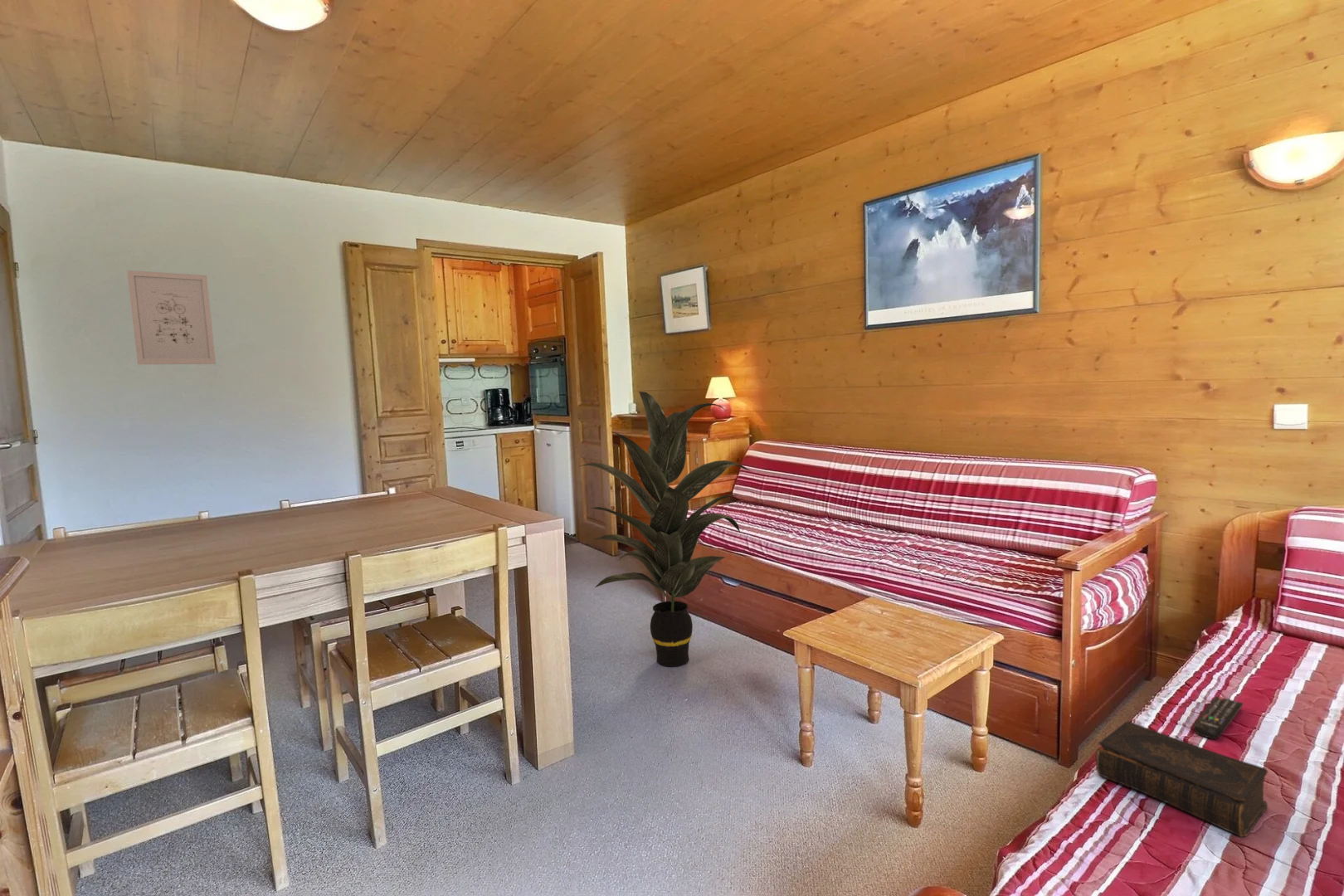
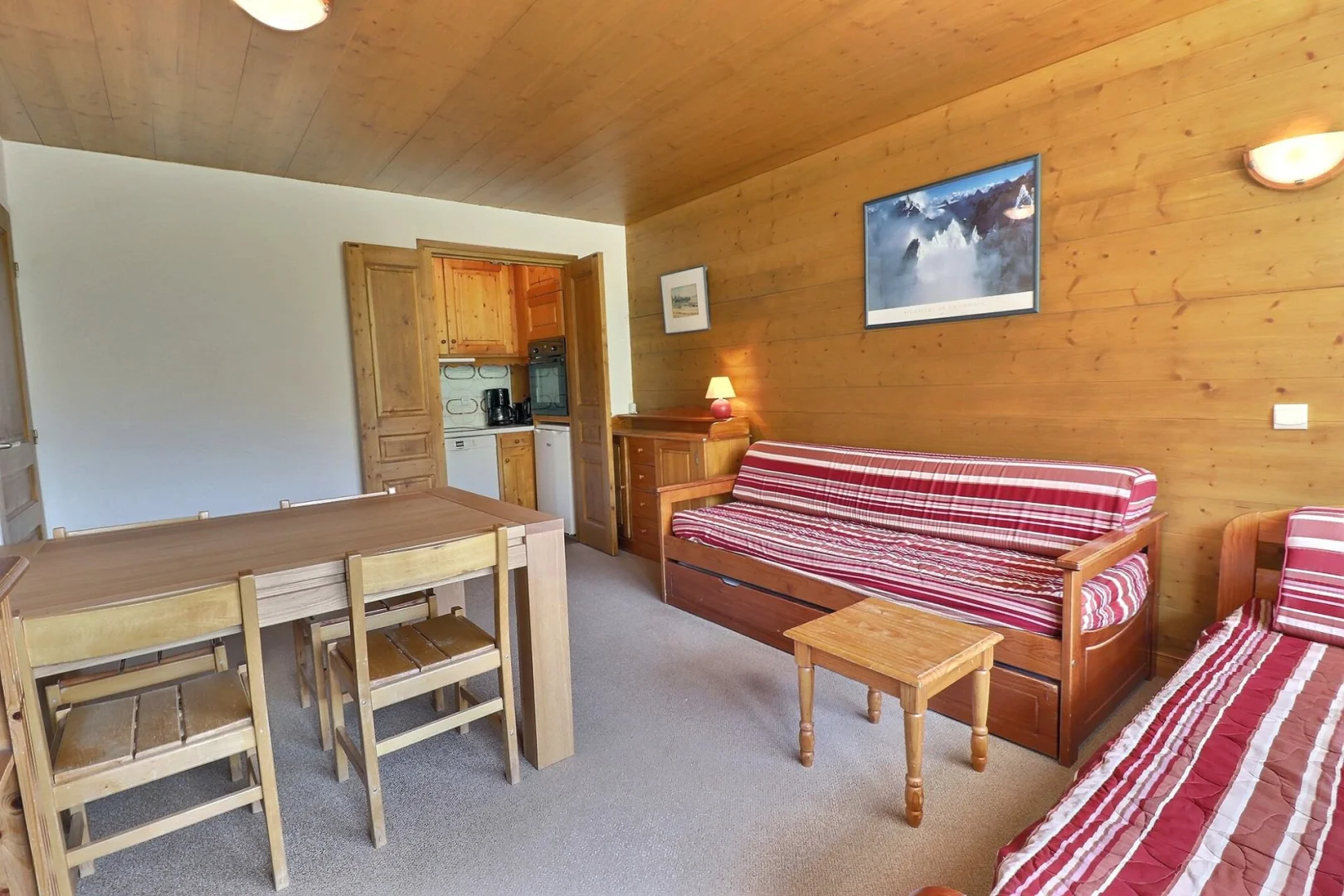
- remote control [1193,695,1244,740]
- wall art [126,270,217,365]
- book [1095,721,1269,838]
- indoor plant [579,391,753,667]
